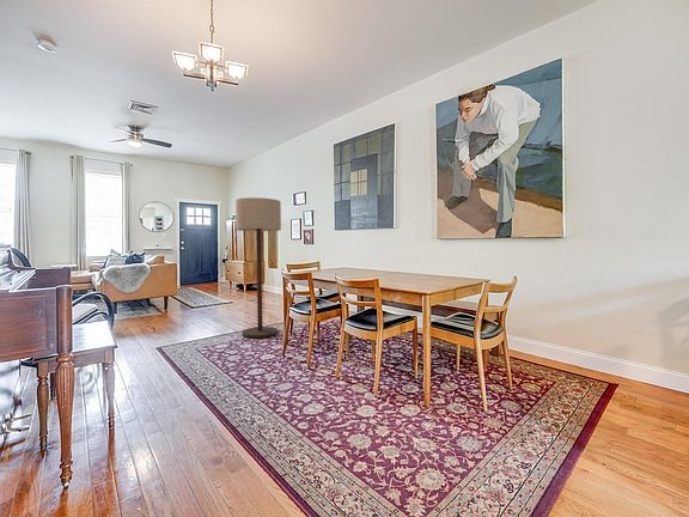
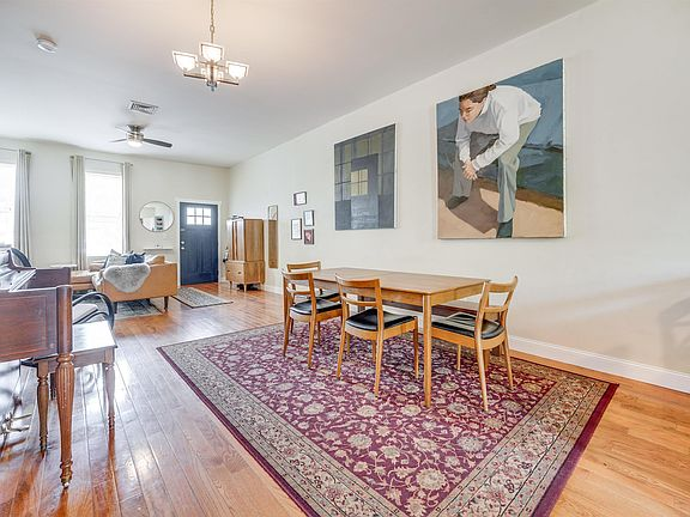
- floor lamp [234,196,282,339]
